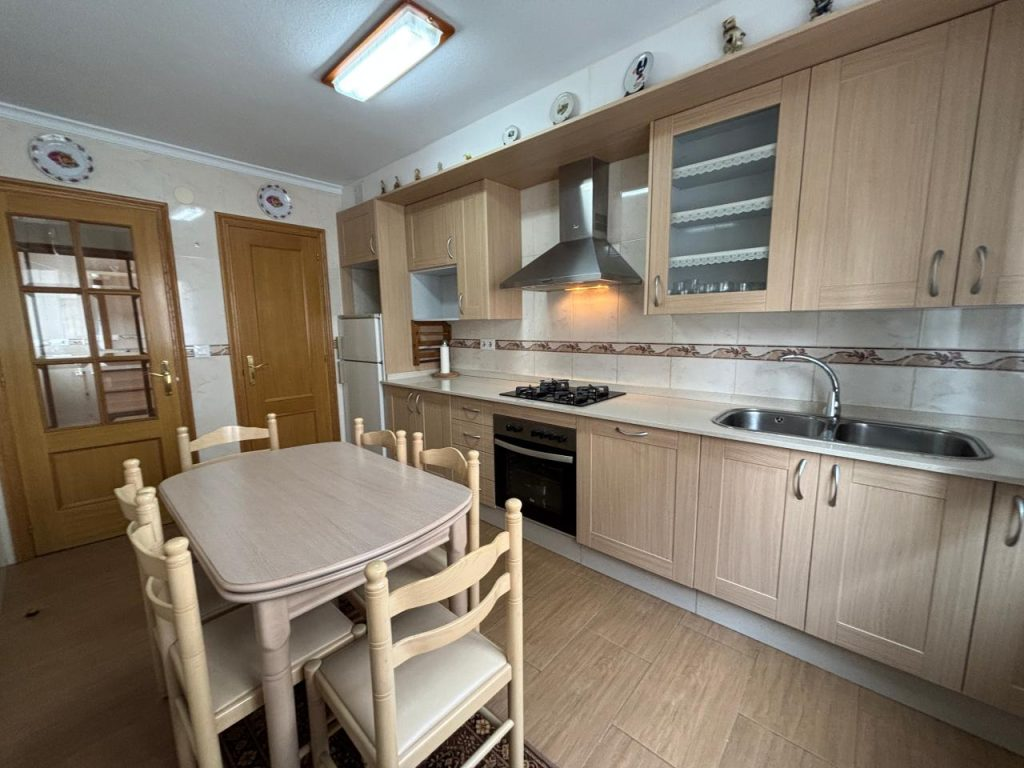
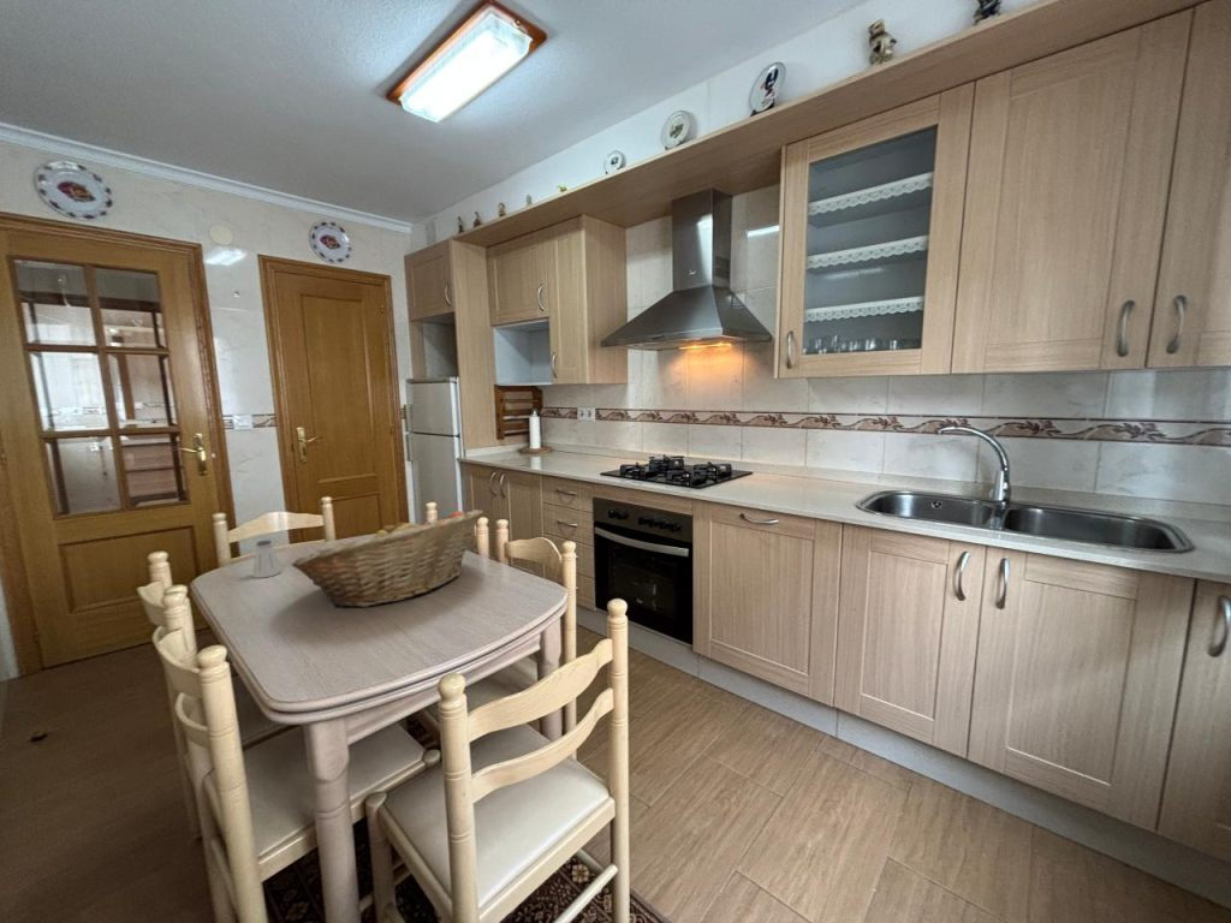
+ saltshaker [251,538,283,579]
+ fruit basket [291,508,484,608]
